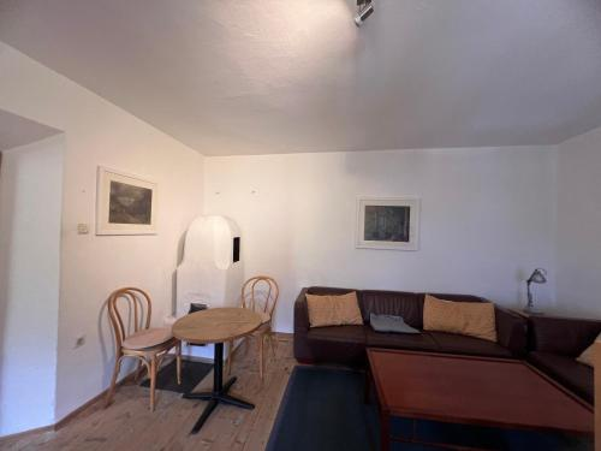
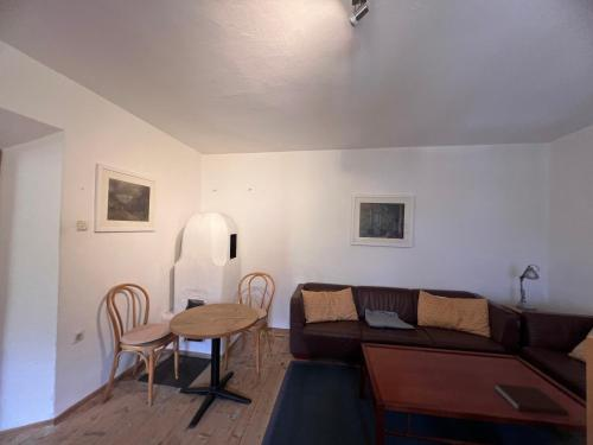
+ notebook [493,382,569,417]
